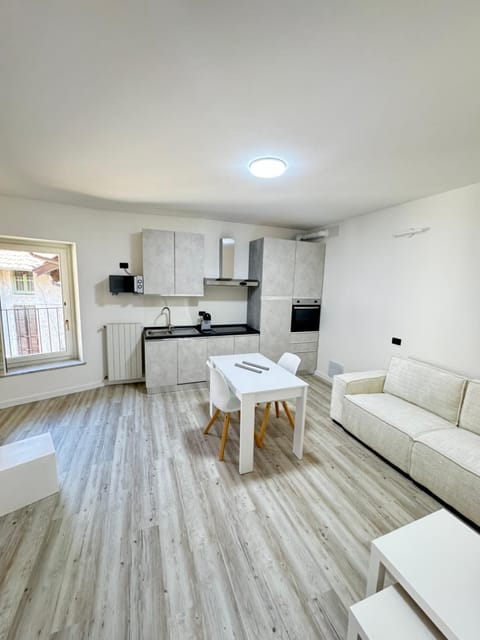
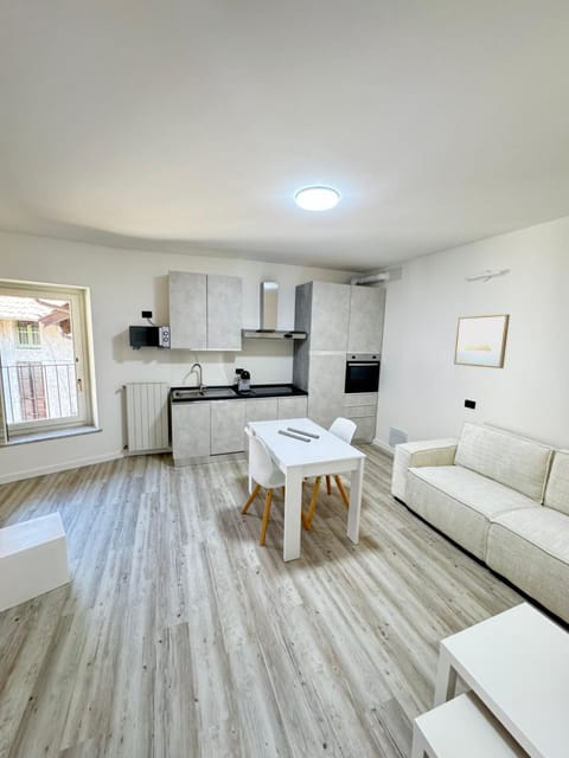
+ wall art [453,313,511,370]
